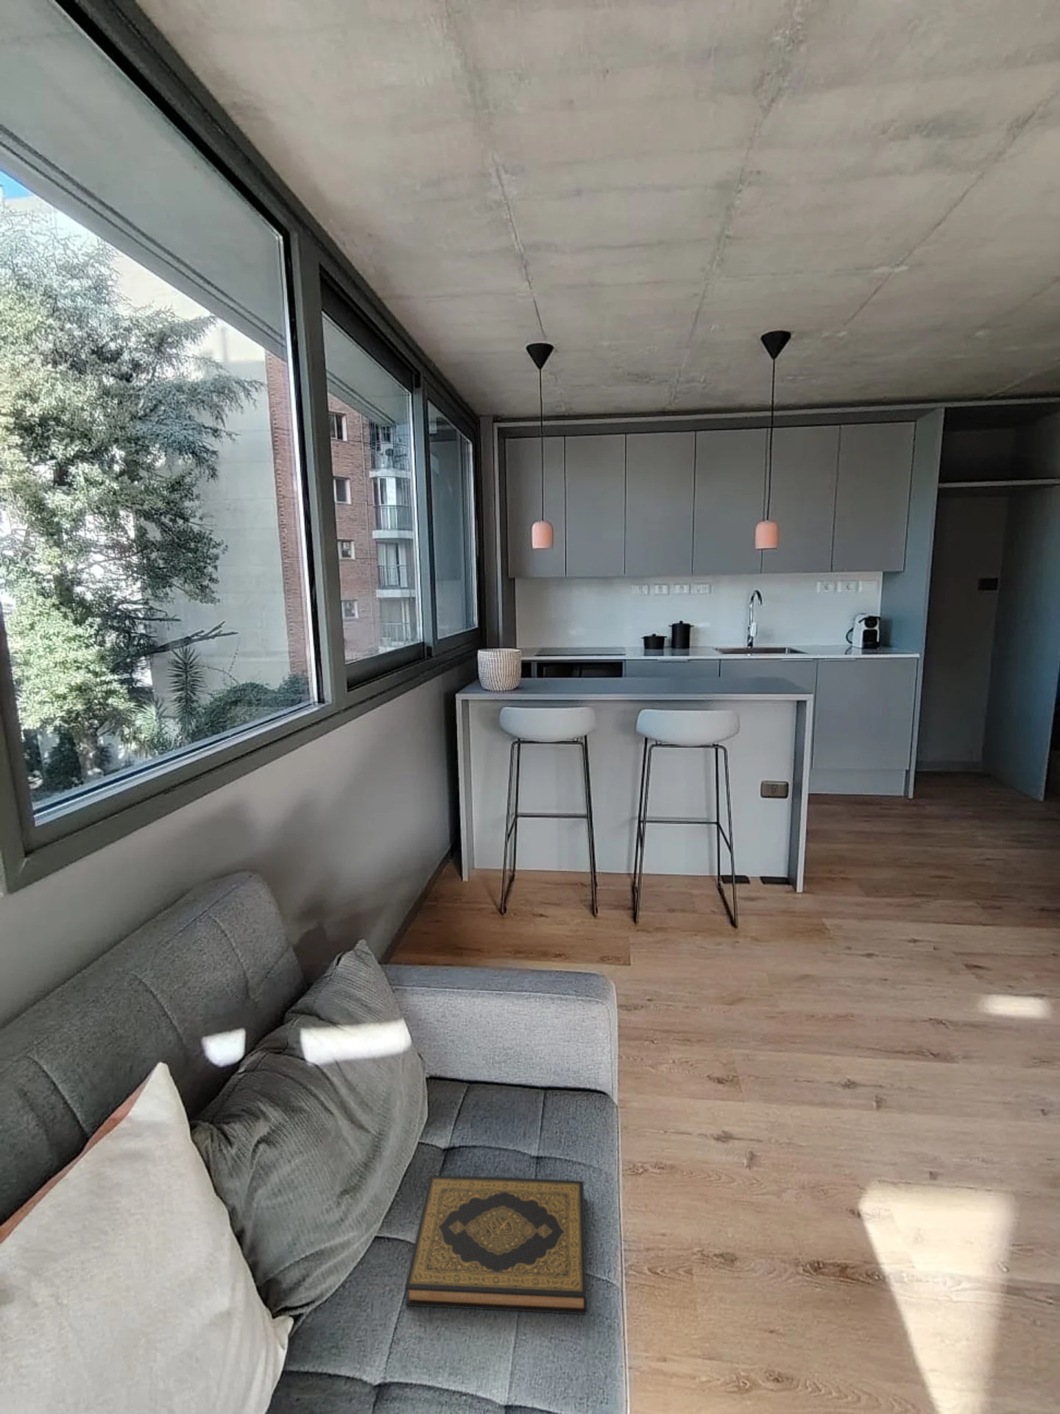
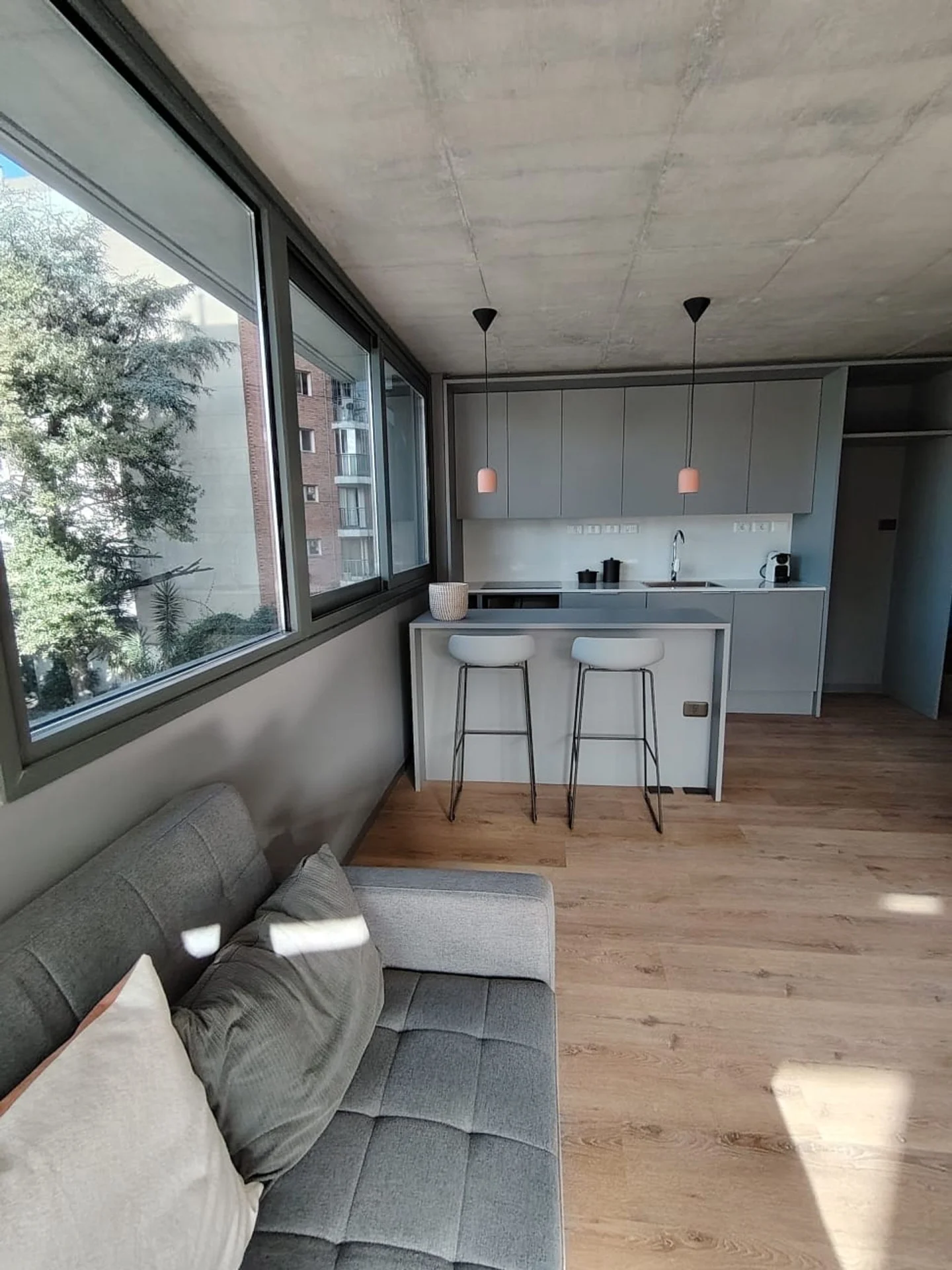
- hardback book [404,1175,588,1315]
